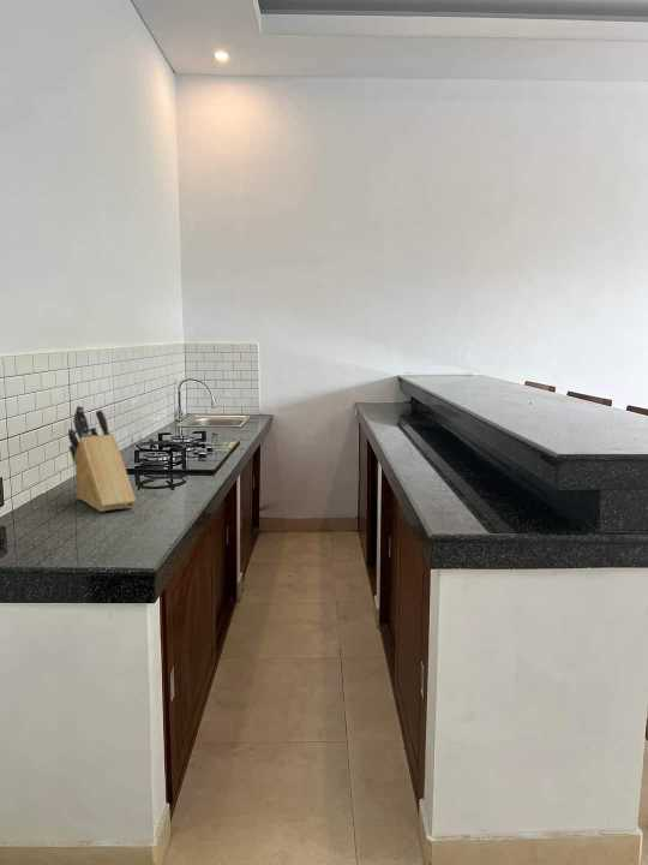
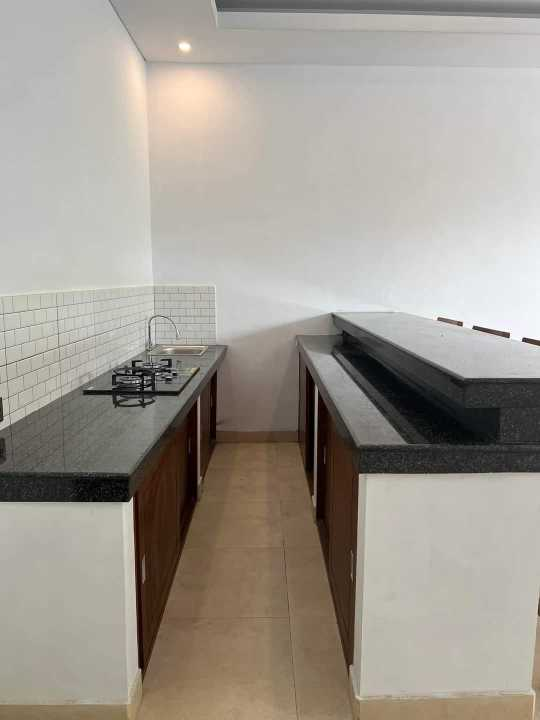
- knife block [67,405,137,513]
